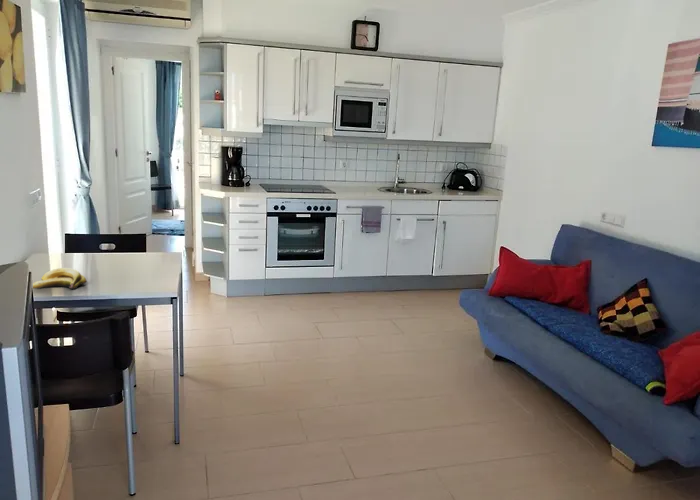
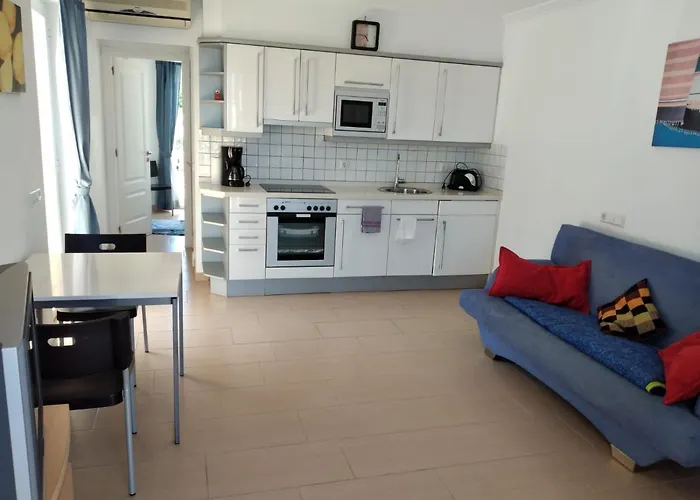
- banana [32,267,87,290]
